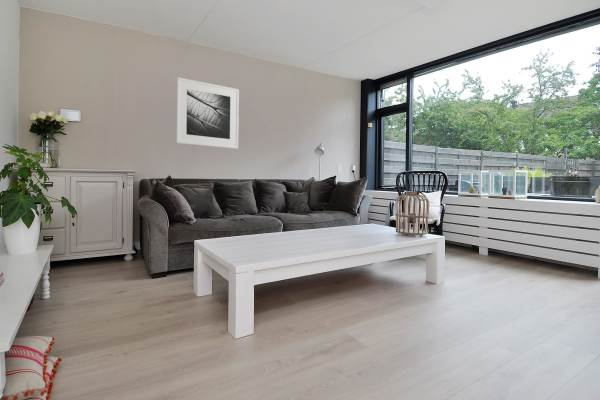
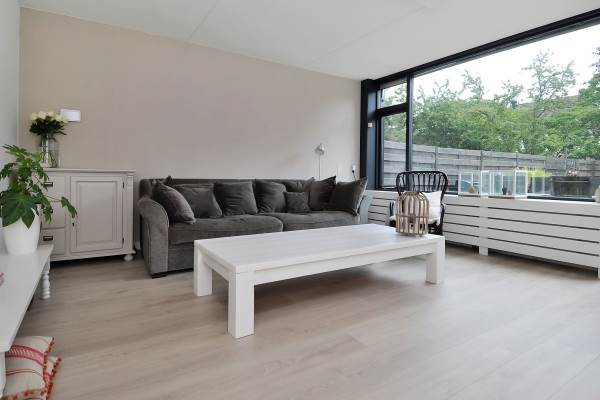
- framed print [175,76,240,150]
